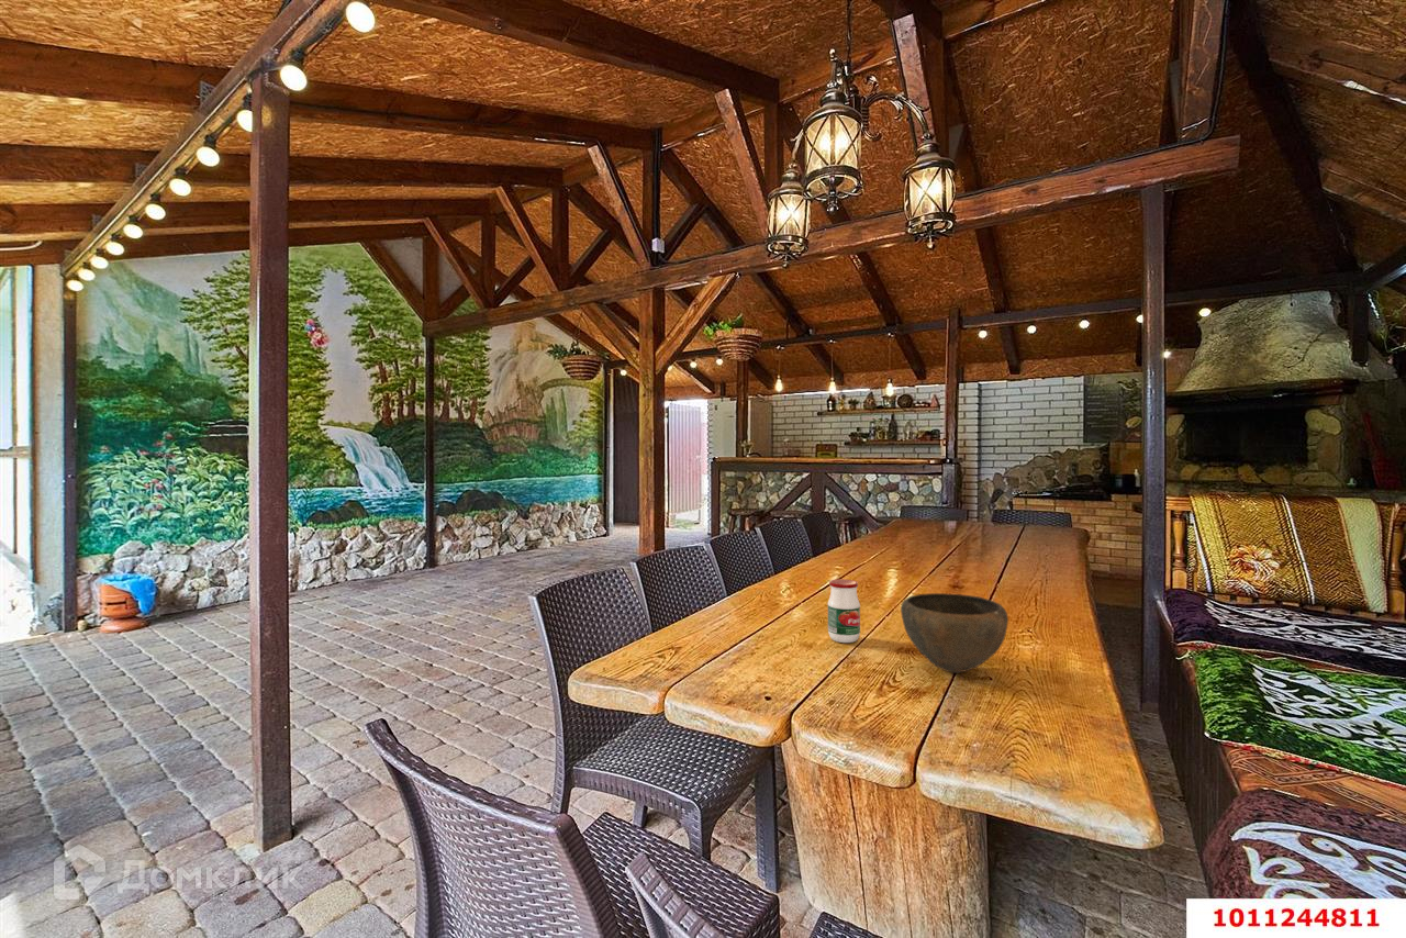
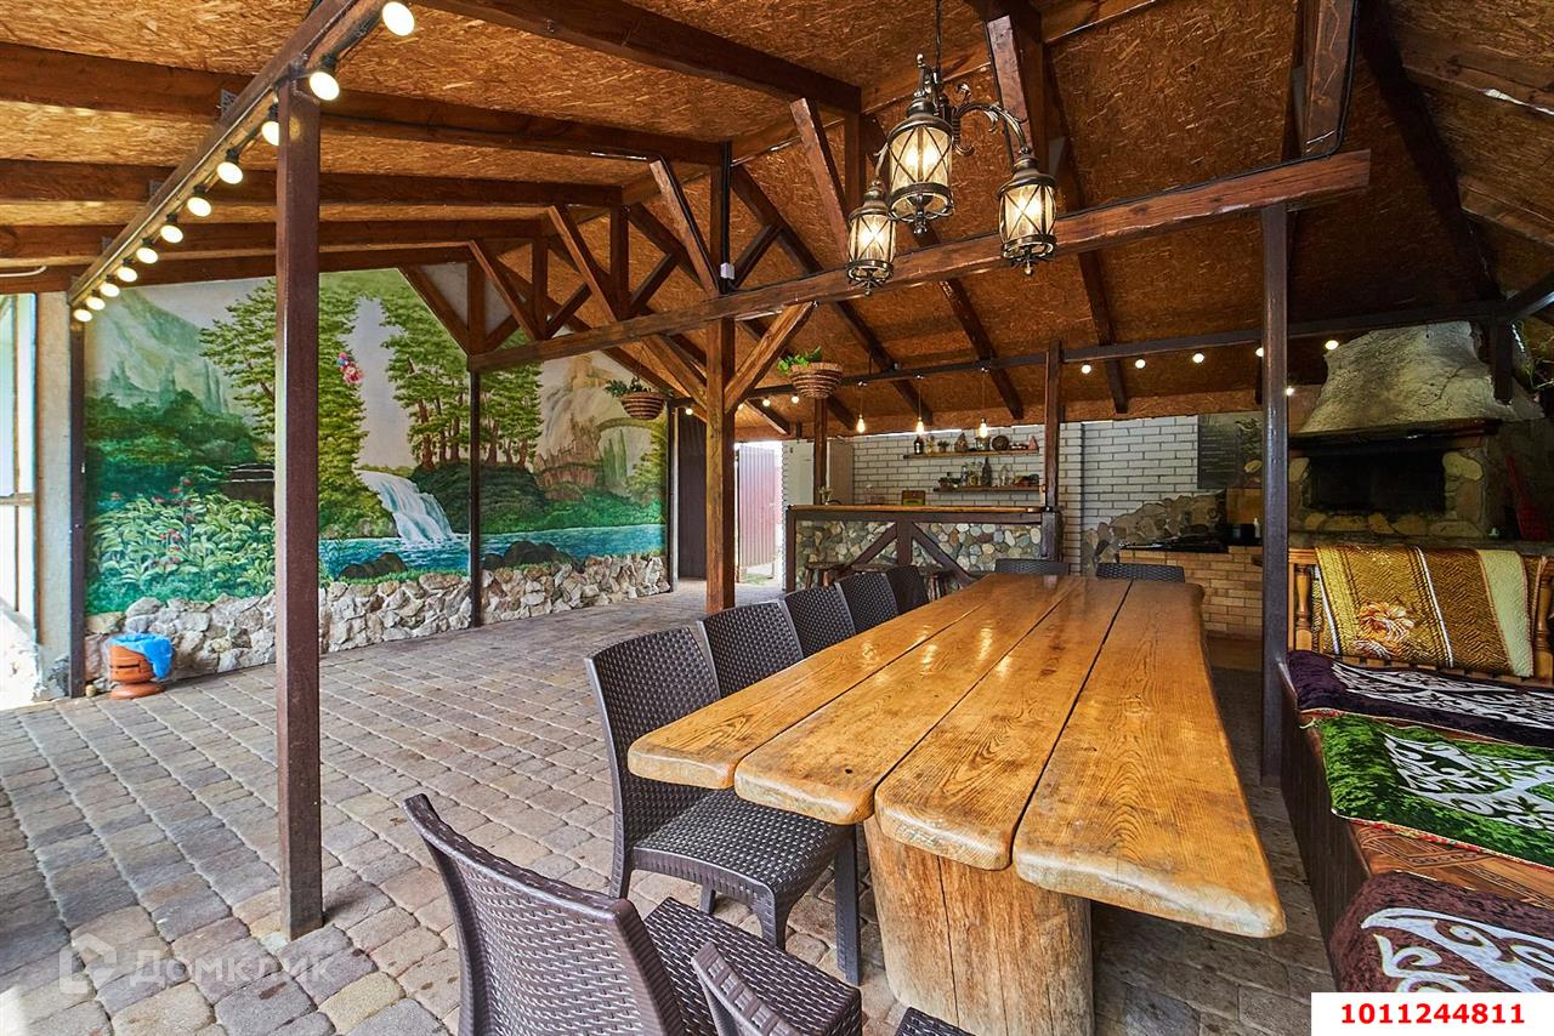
- bowl [900,592,1009,673]
- jar [827,578,861,644]
